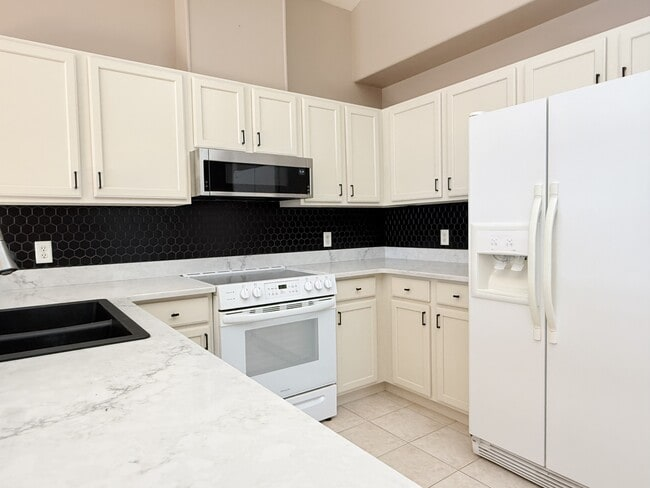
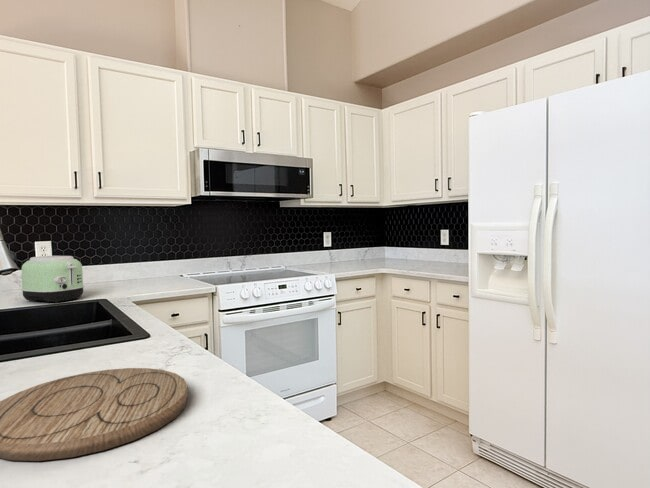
+ cutting board [0,367,189,462]
+ toaster [20,255,85,304]
